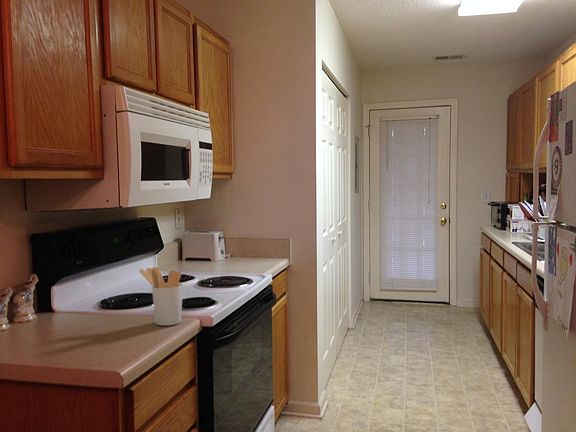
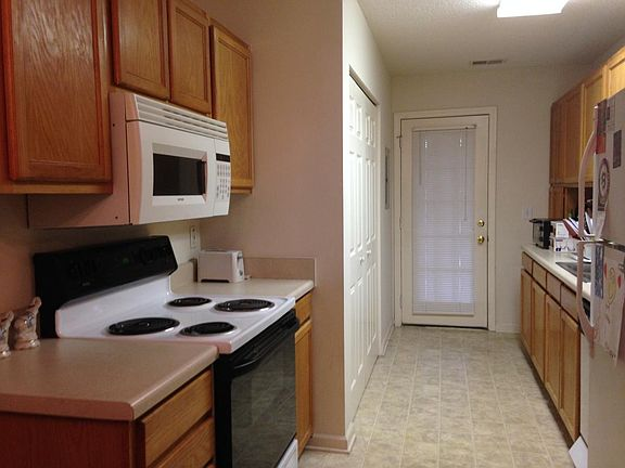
- utensil holder [138,266,184,327]
